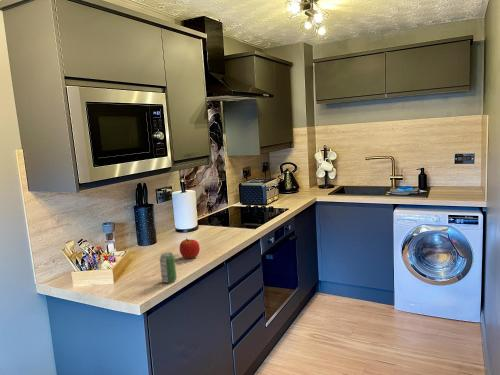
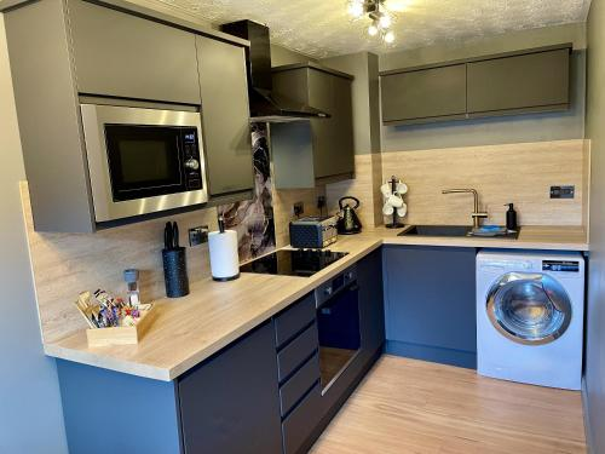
- beverage can [159,252,178,284]
- apple [179,237,201,259]
